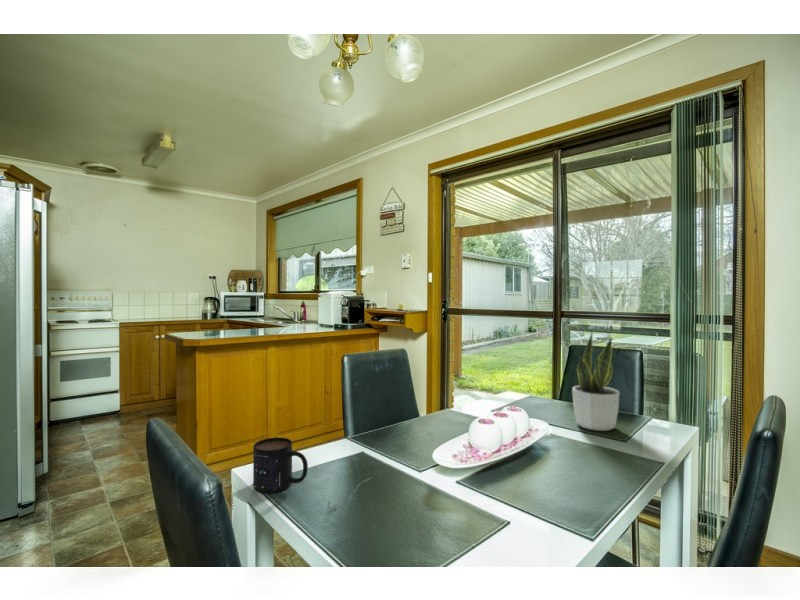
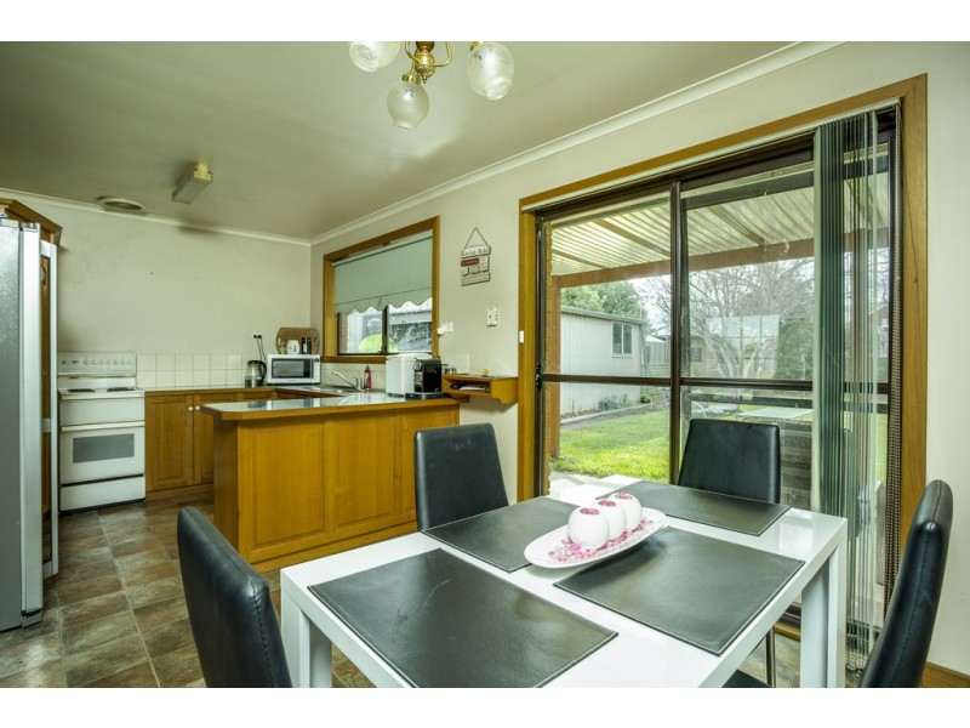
- mug [252,436,309,494]
- potted plant [571,327,621,432]
